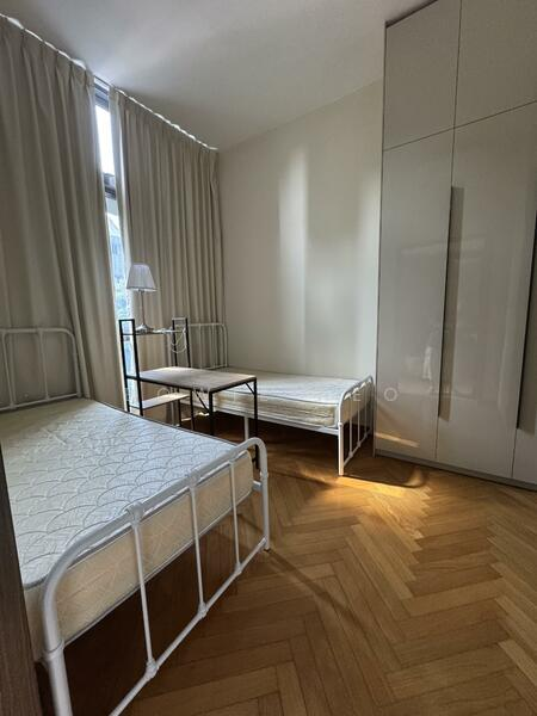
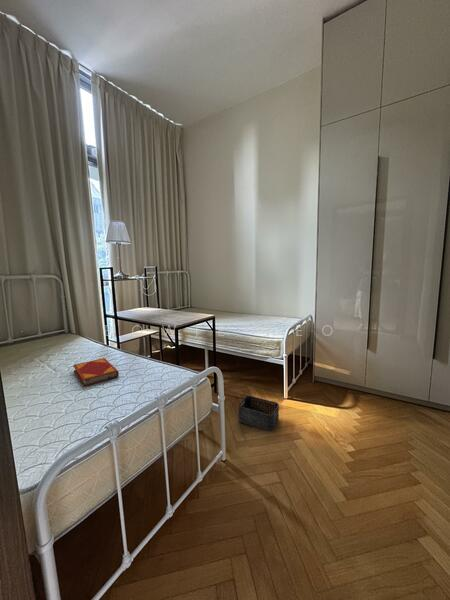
+ hardback book [72,357,120,387]
+ storage bin [237,395,280,432]
